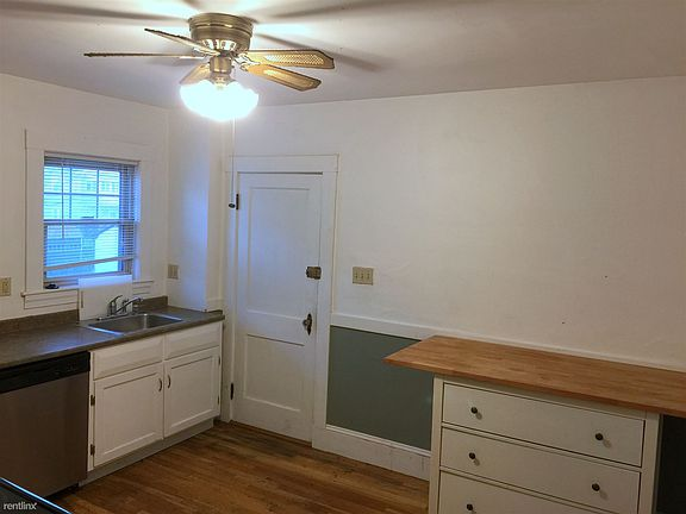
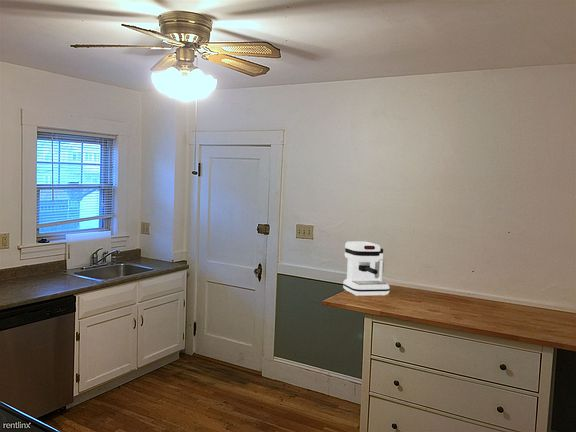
+ coffee maker [342,240,390,297]
